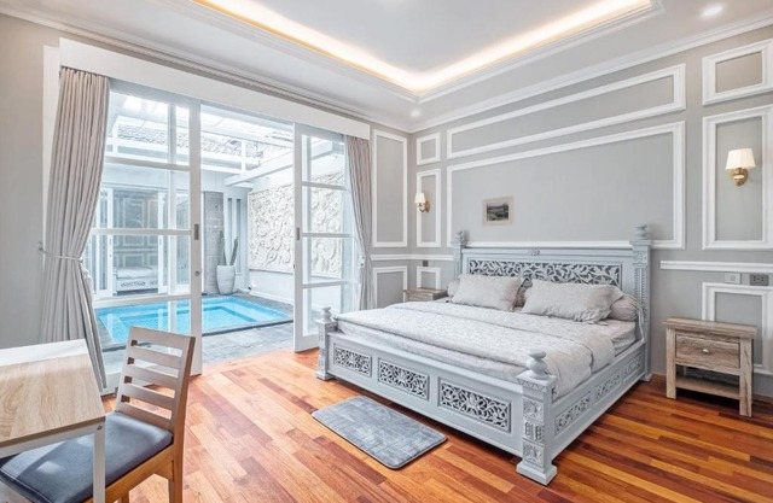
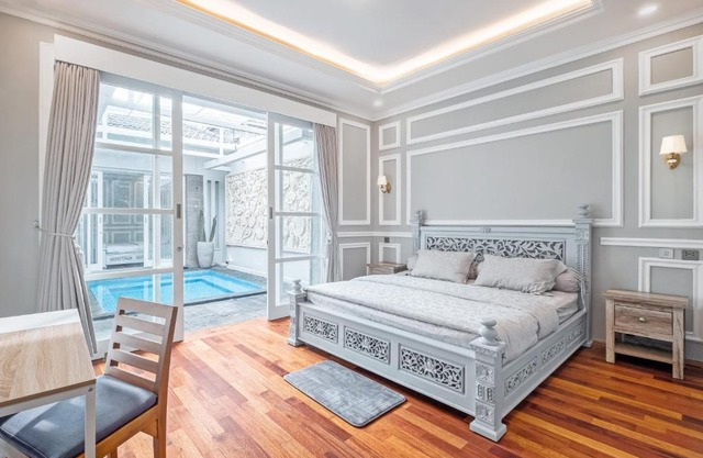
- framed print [481,194,516,227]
